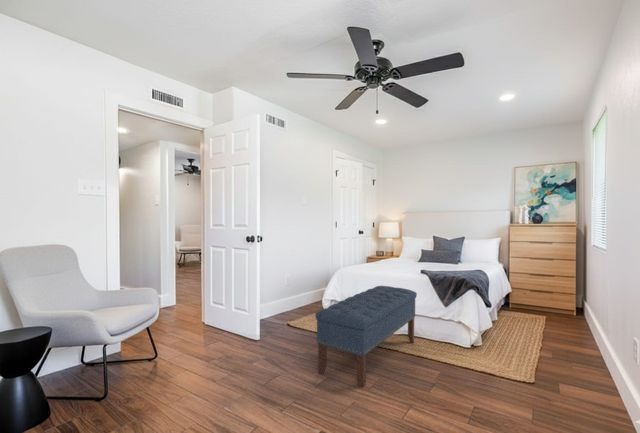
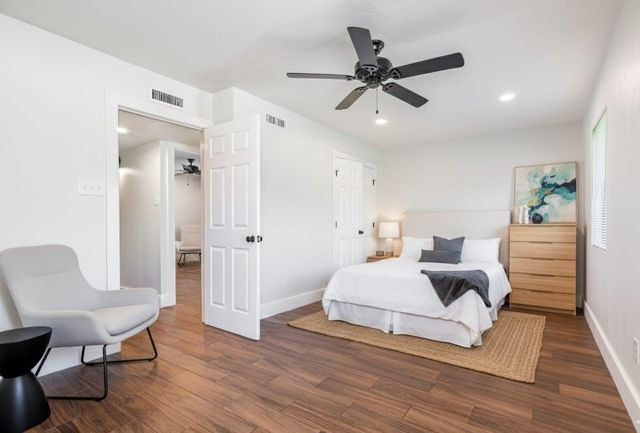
- bench [314,285,418,389]
